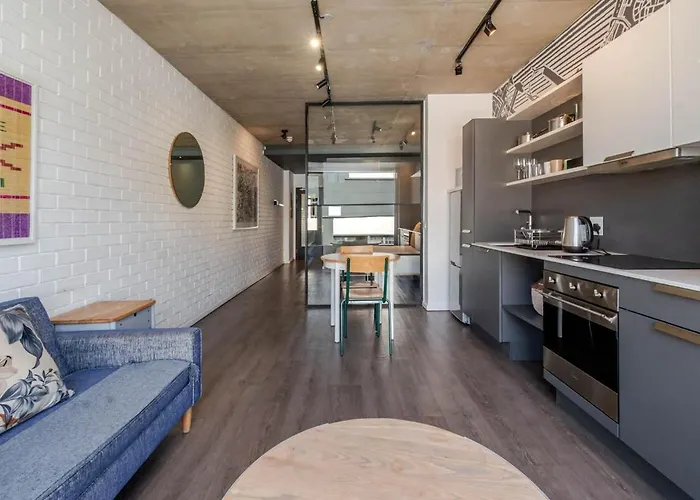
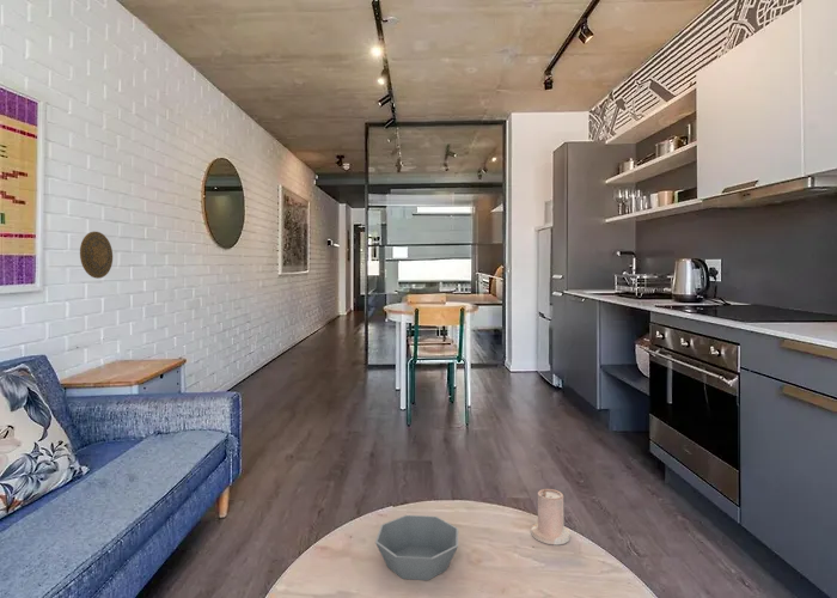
+ decorative plate [79,231,114,280]
+ candle [531,488,572,545]
+ bowl [374,514,459,581]
